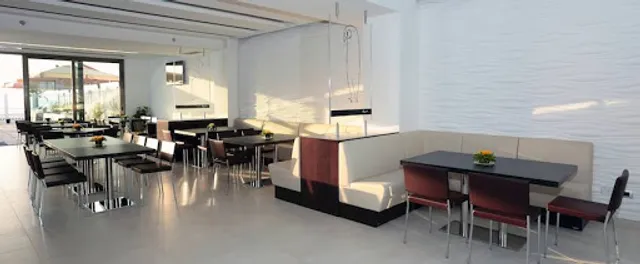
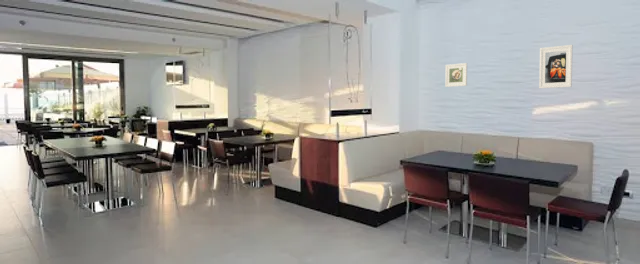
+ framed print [538,44,574,89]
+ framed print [444,62,468,88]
